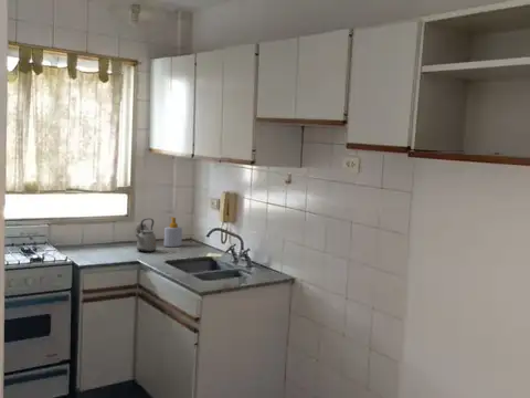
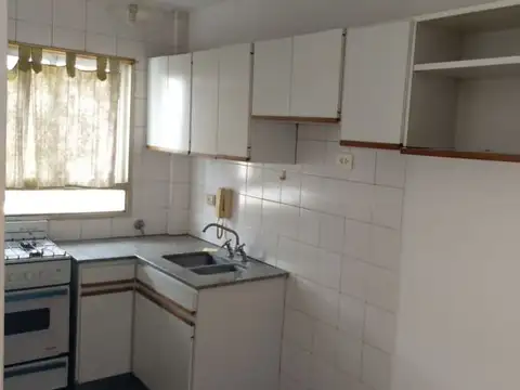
- kettle [135,218,157,253]
- soap bottle [163,216,183,248]
